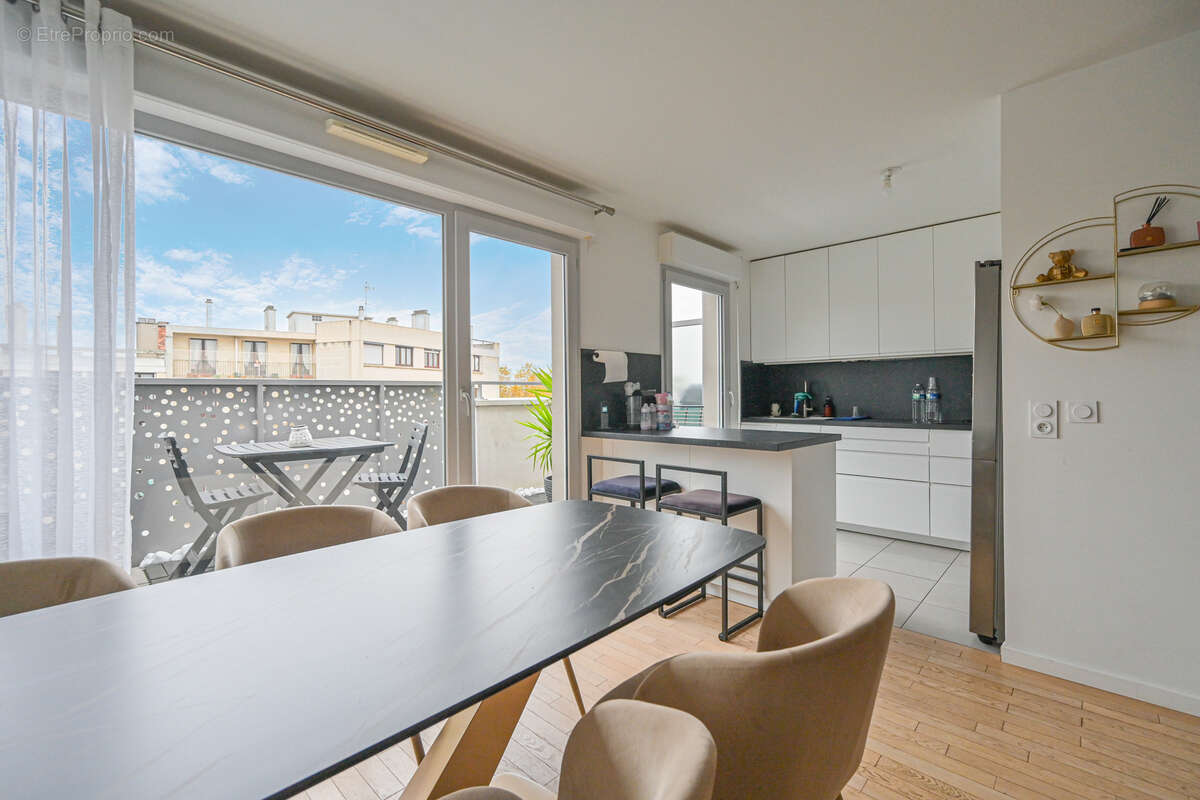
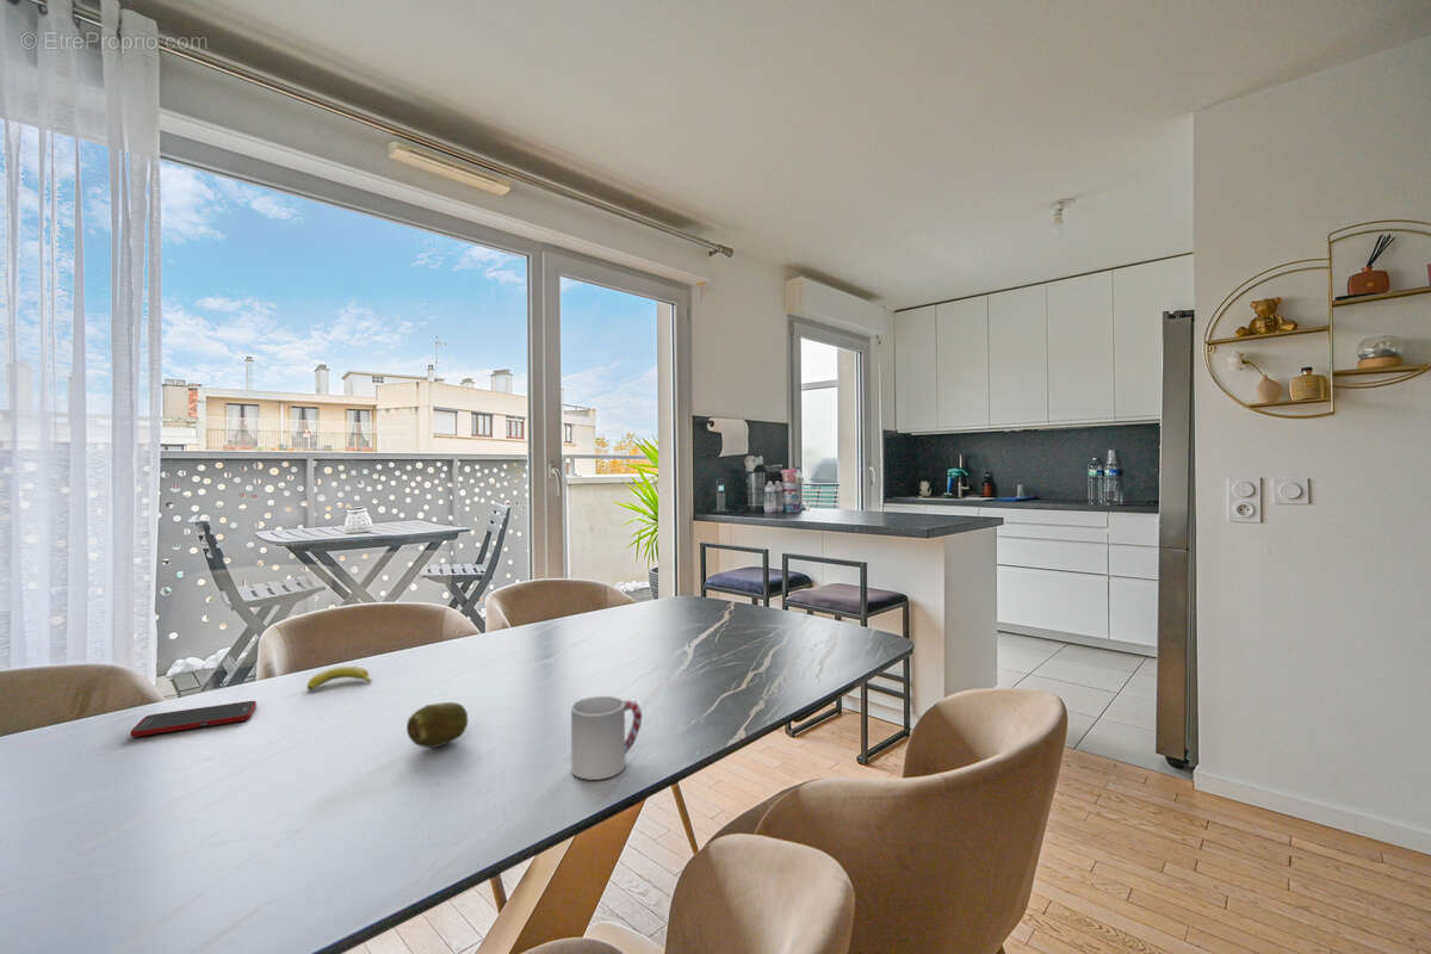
+ fruit [405,701,469,749]
+ cup [570,695,643,781]
+ banana [306,665,372,692]
+ cell phone [130,700,258,738]
